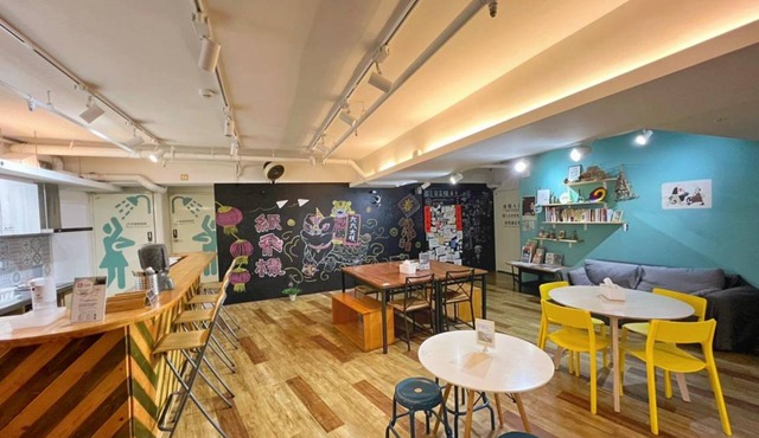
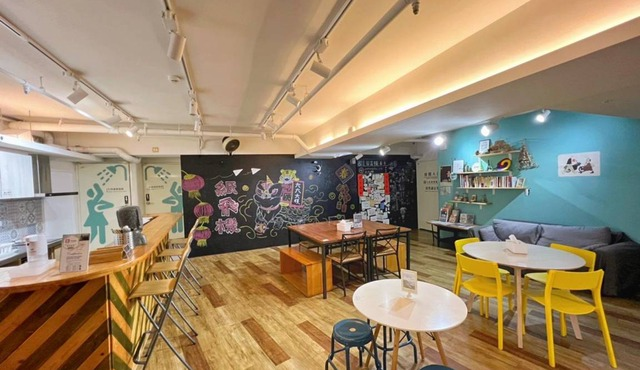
- potted plant [281,273,302,302]
